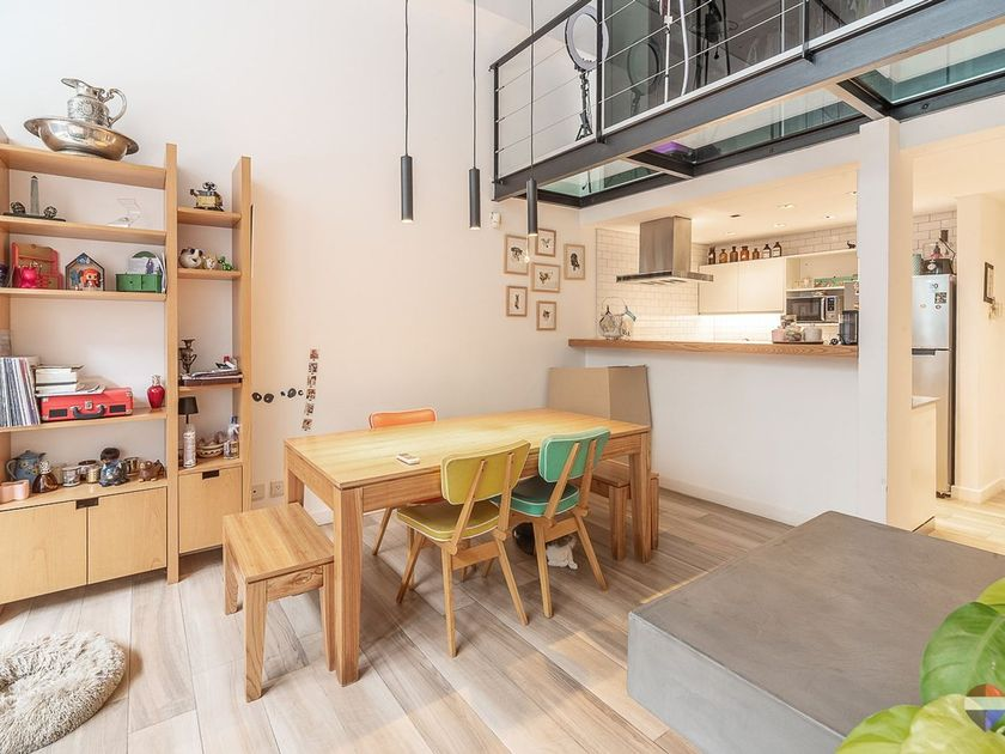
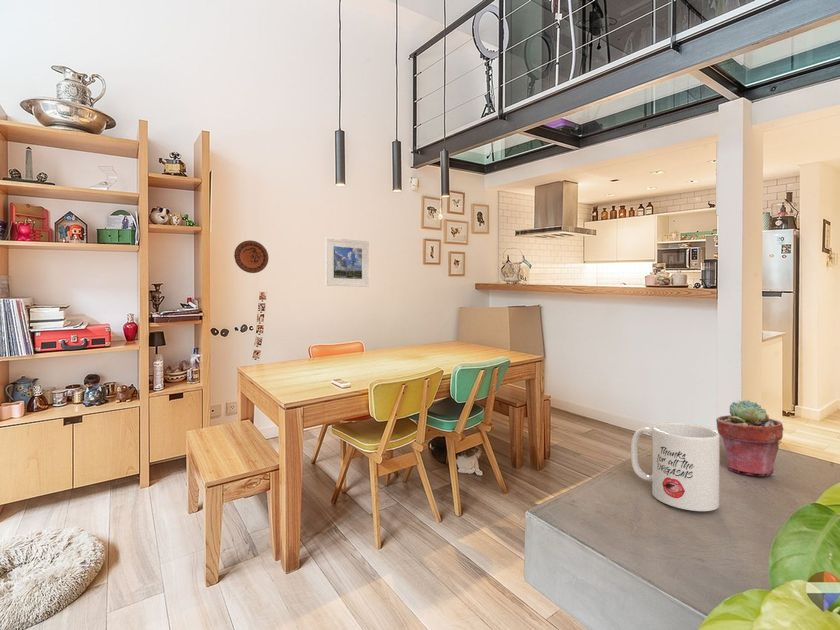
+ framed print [324,236,370,288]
+ decorative plate [233,239,270,274]
+ mug [630,422,721,512]
+ potted succulent [715,399,785,477]
